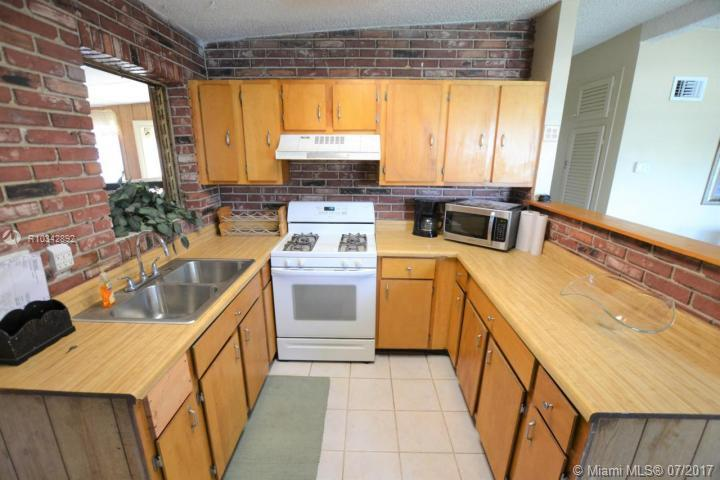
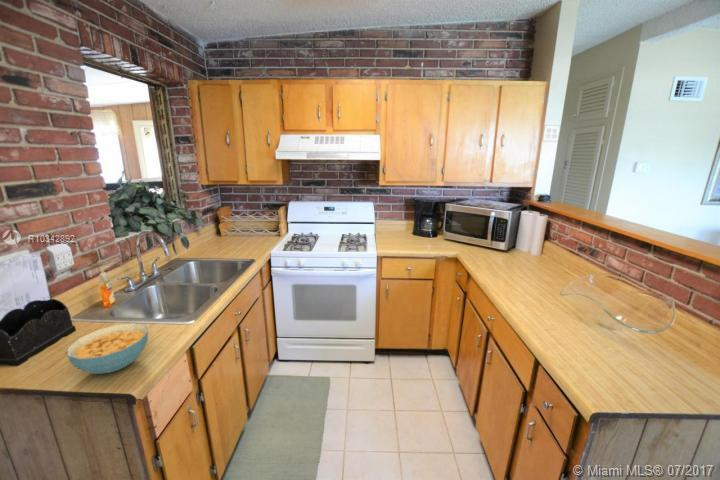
+ cereal bowl [66,322,149,375]
